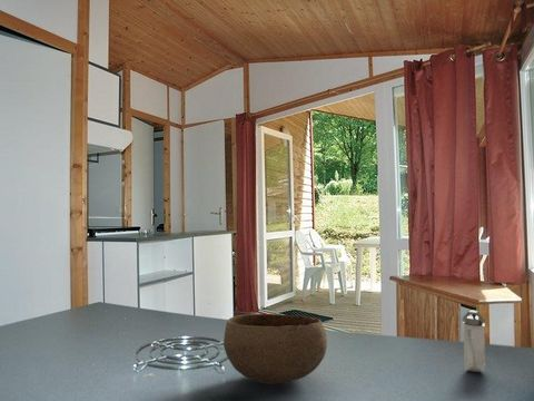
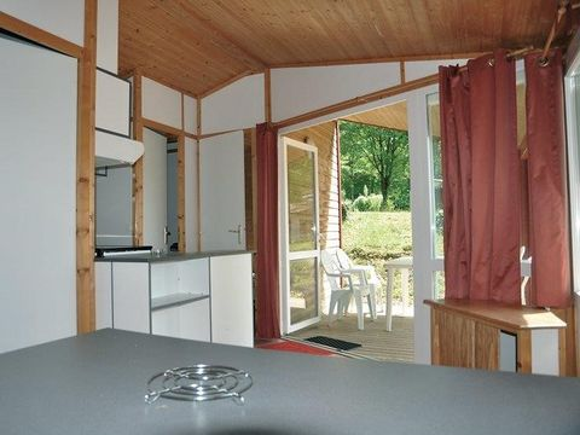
- shaker [462,310,486,373]
- bowl [222,313,328,385]
